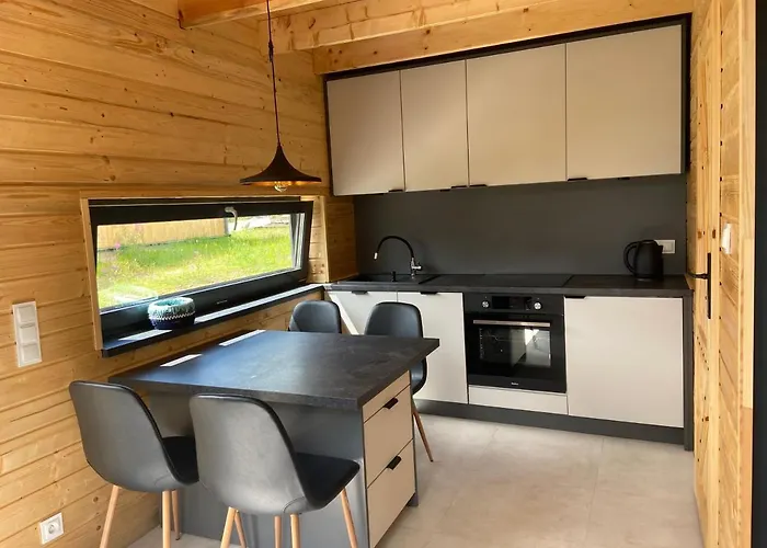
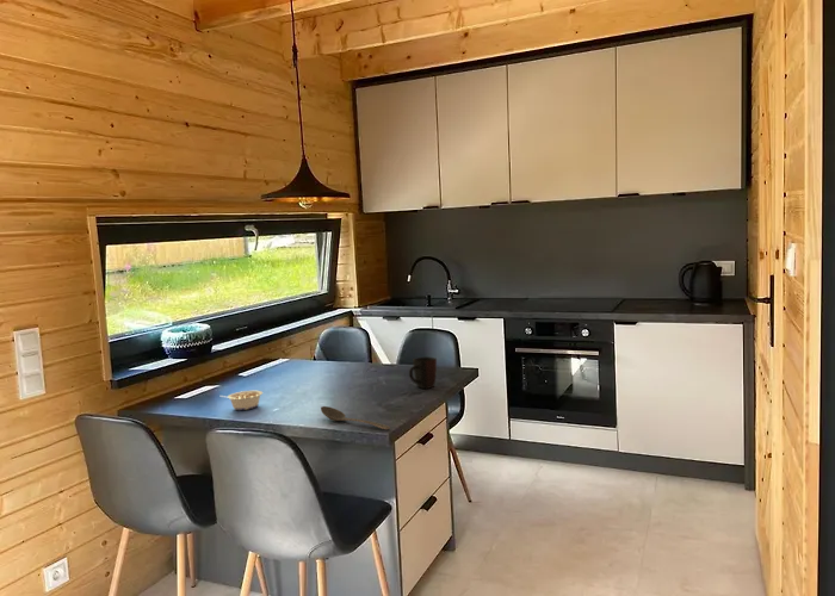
+ mug [408,355,438,390]
+ legume [219,390,264,411]
+ stirrer [320,405,391,430]
